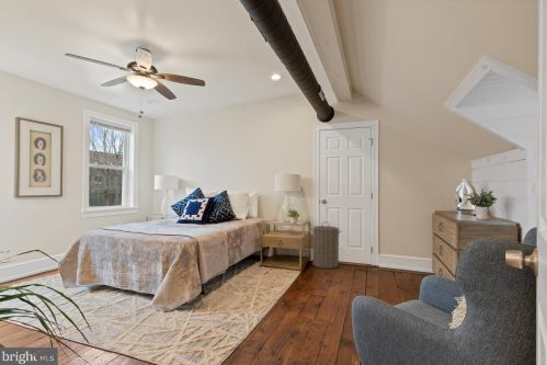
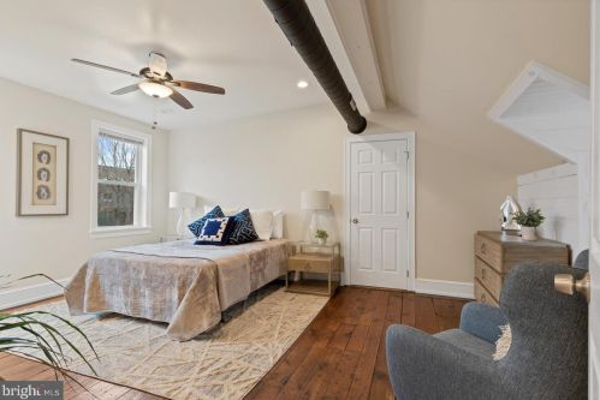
- laundry hamper [309,220,343,270]
